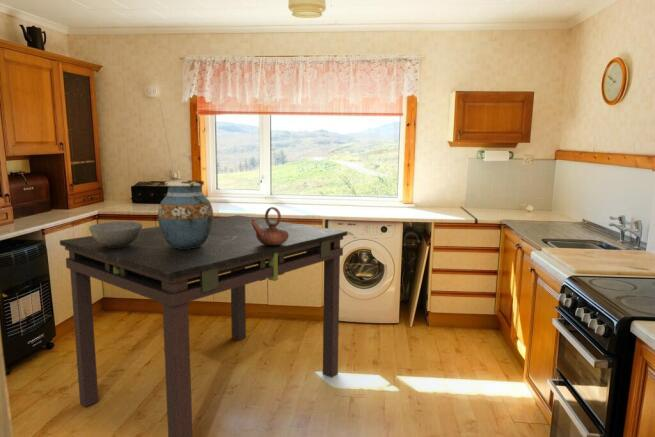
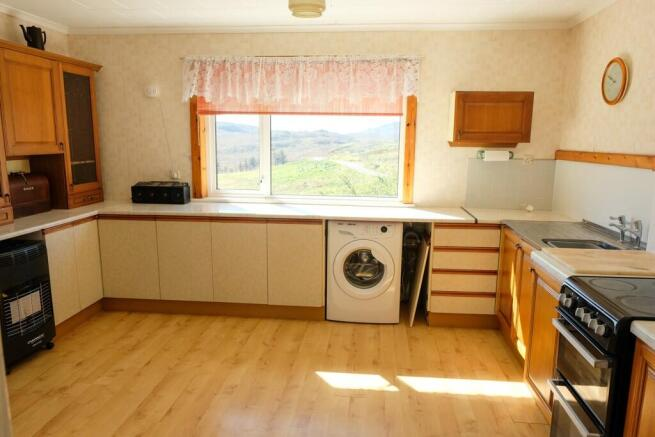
- bowl [88,221,143,247]
- vase [157,179,214,249]
- teapot [251,206,289,245]
- dining table [59,214,348,437]
